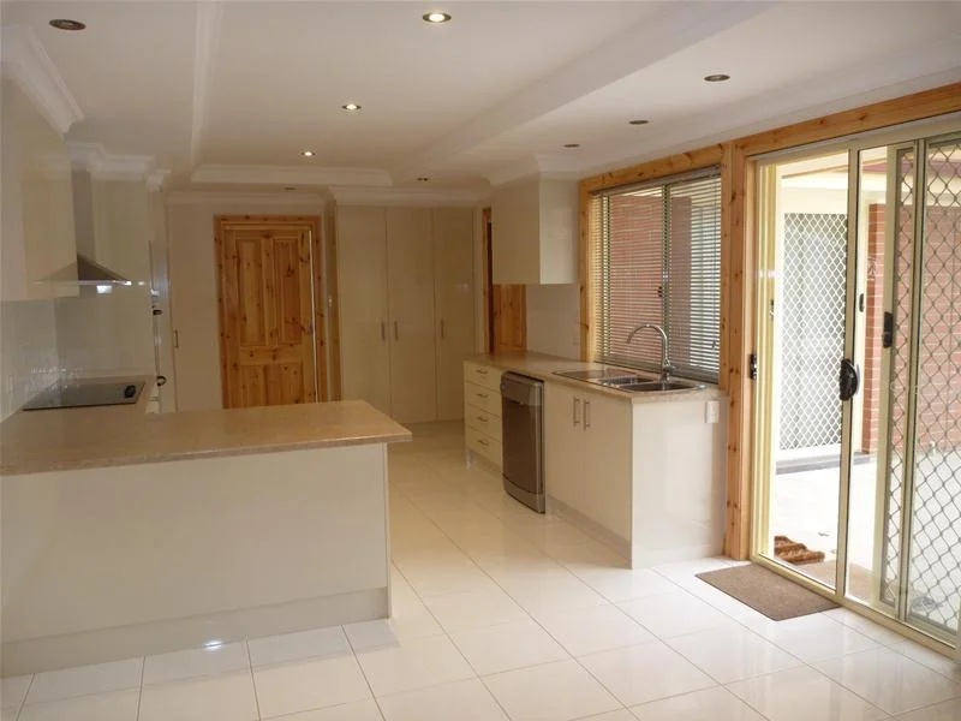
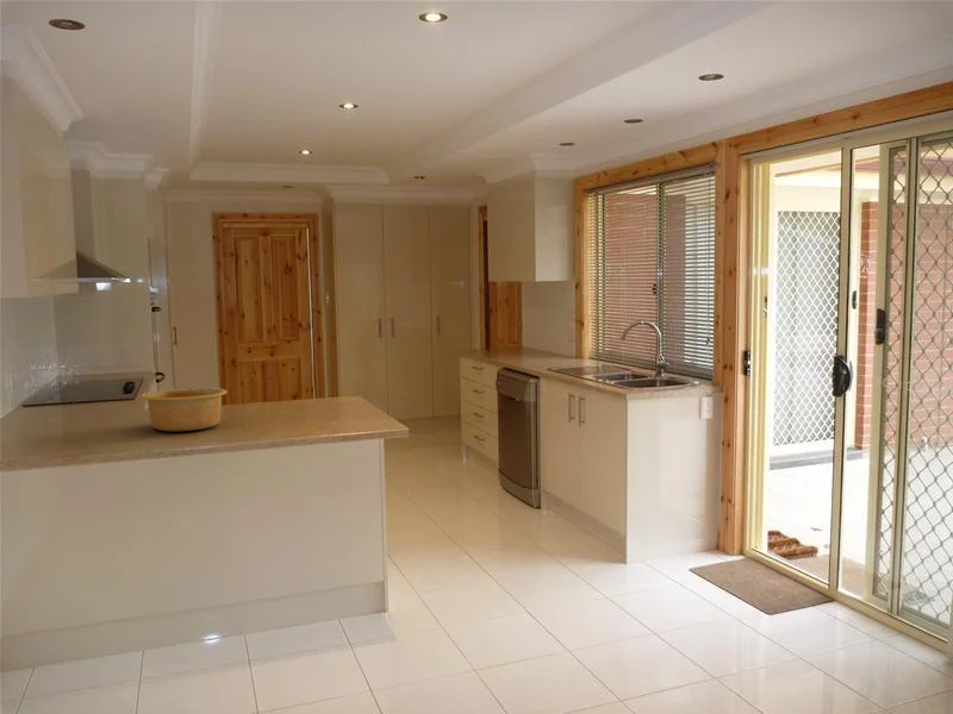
+ bowl [141,387,229,432]
